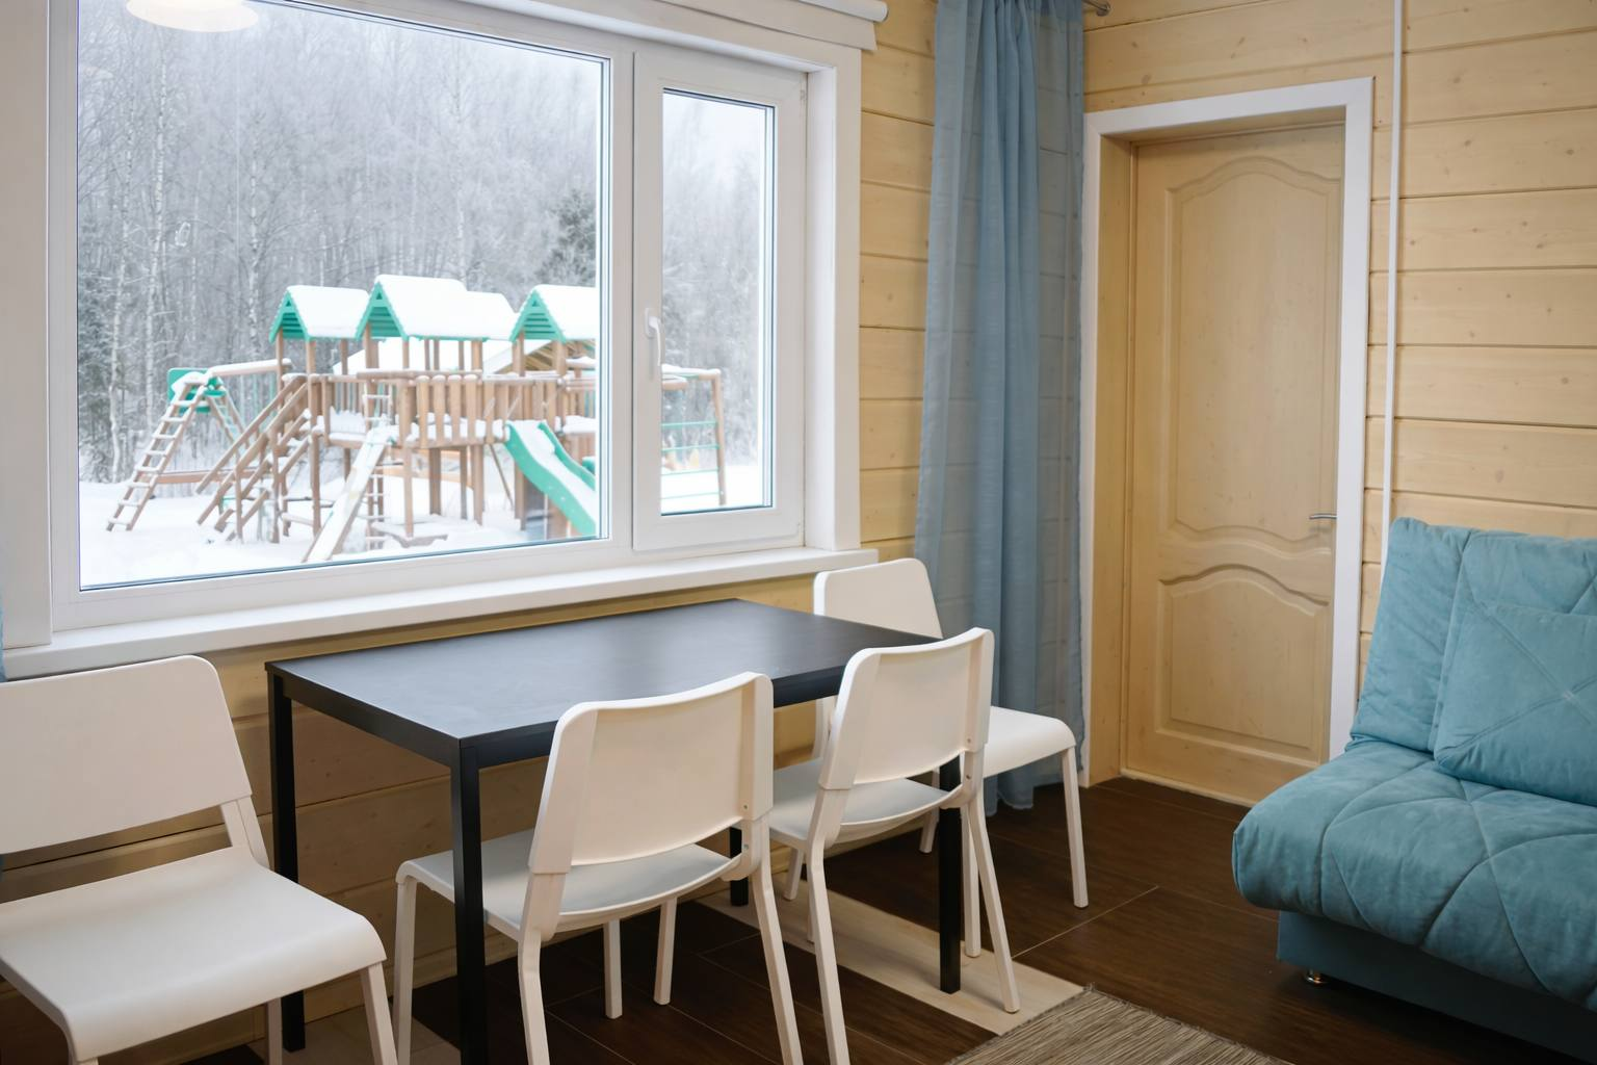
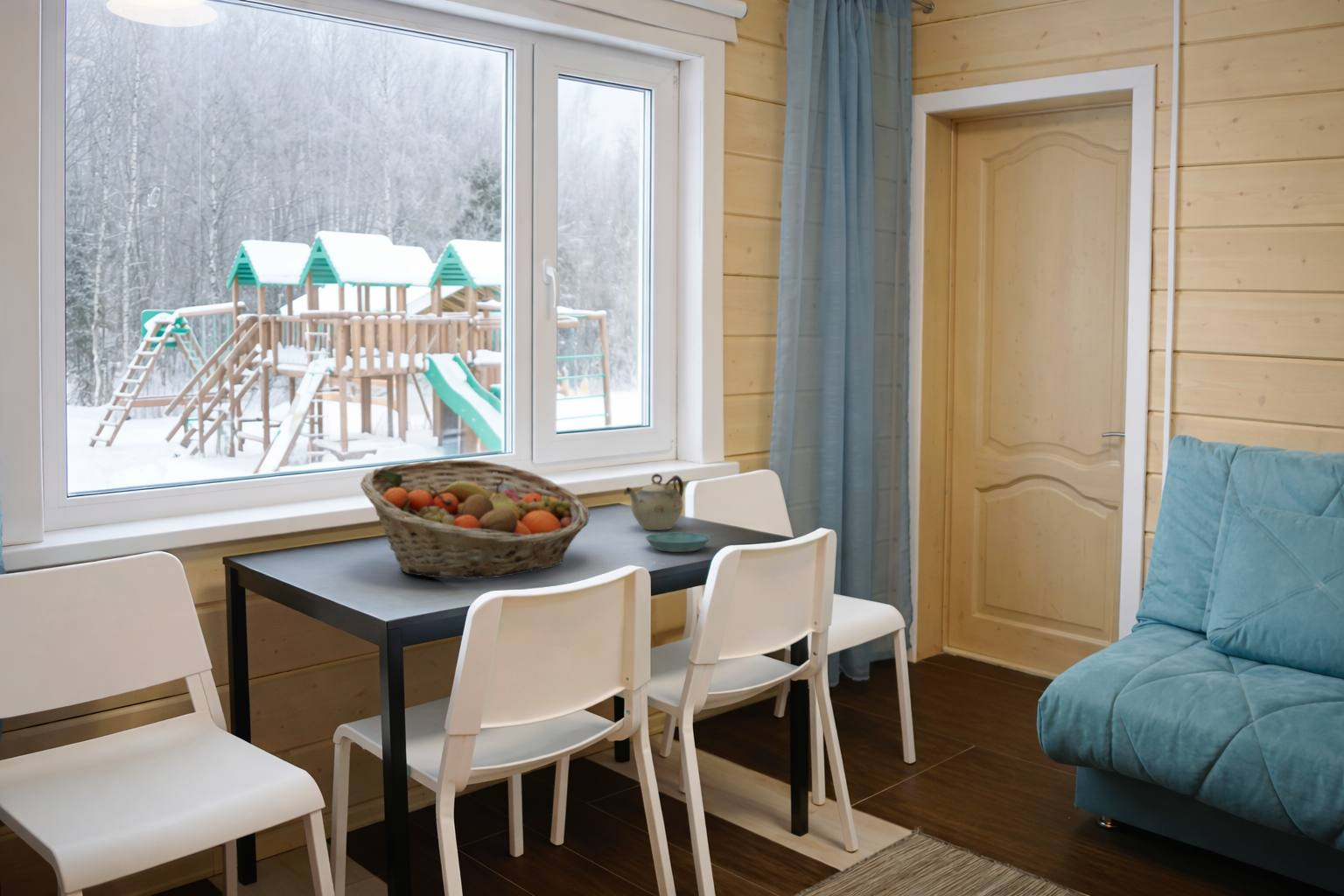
+ saucer [645,532,711,553]
+ fruit basket [360,459,591,579]
+ teapot [623,472,684,531]
